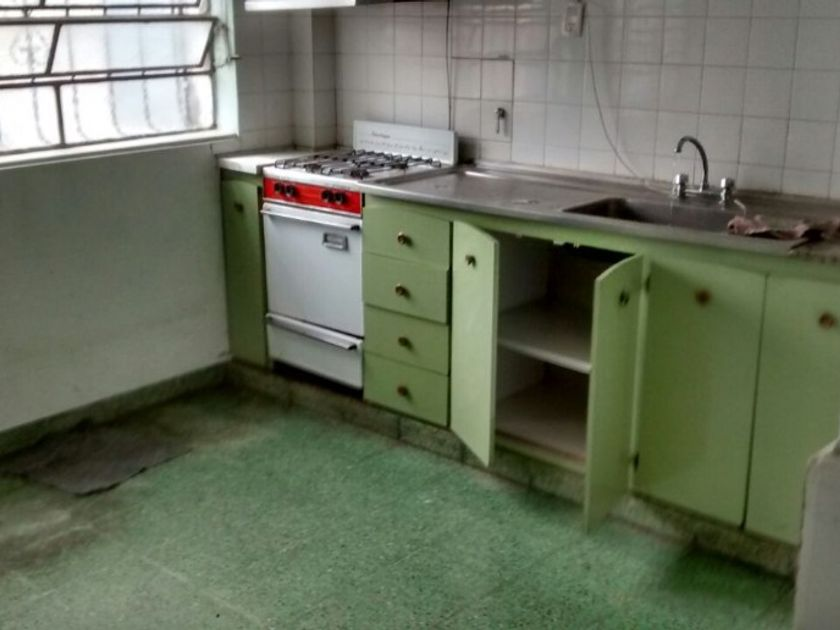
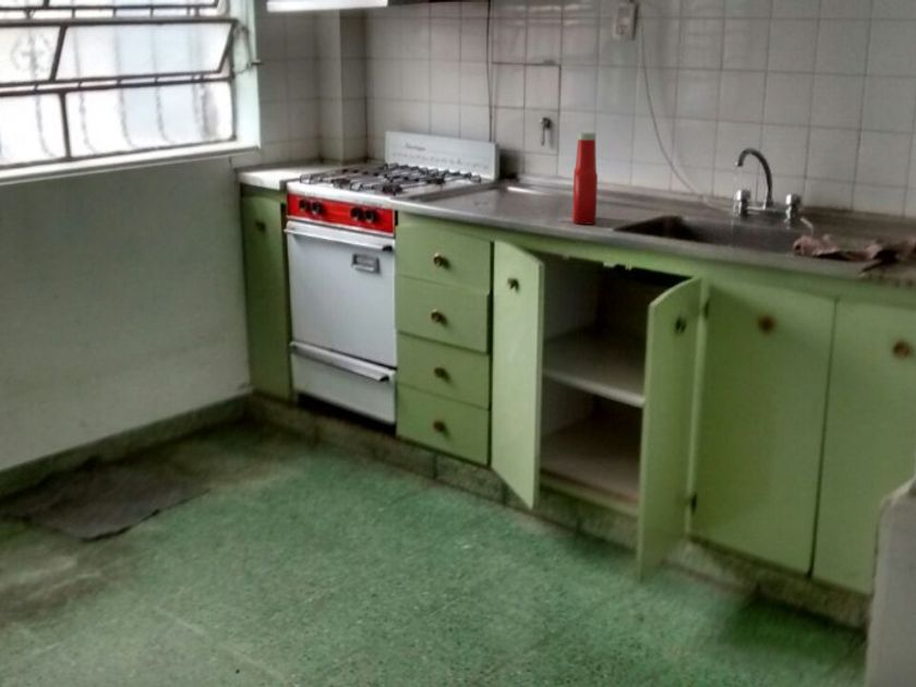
+ soap bottle [571,132,599,226]
